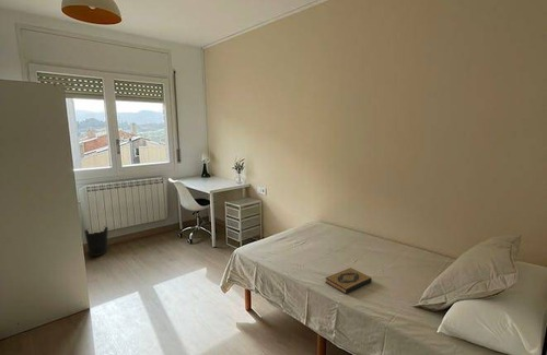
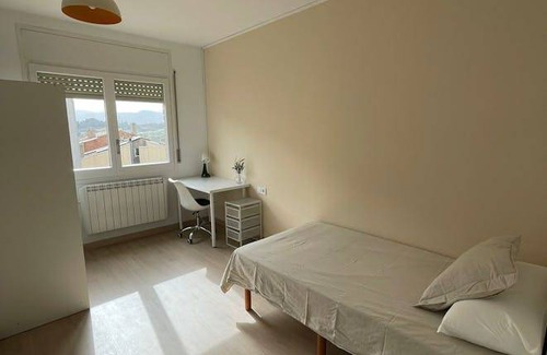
- wastebasket [83,226,109,257]
- hardback book [324,267,373,295]
